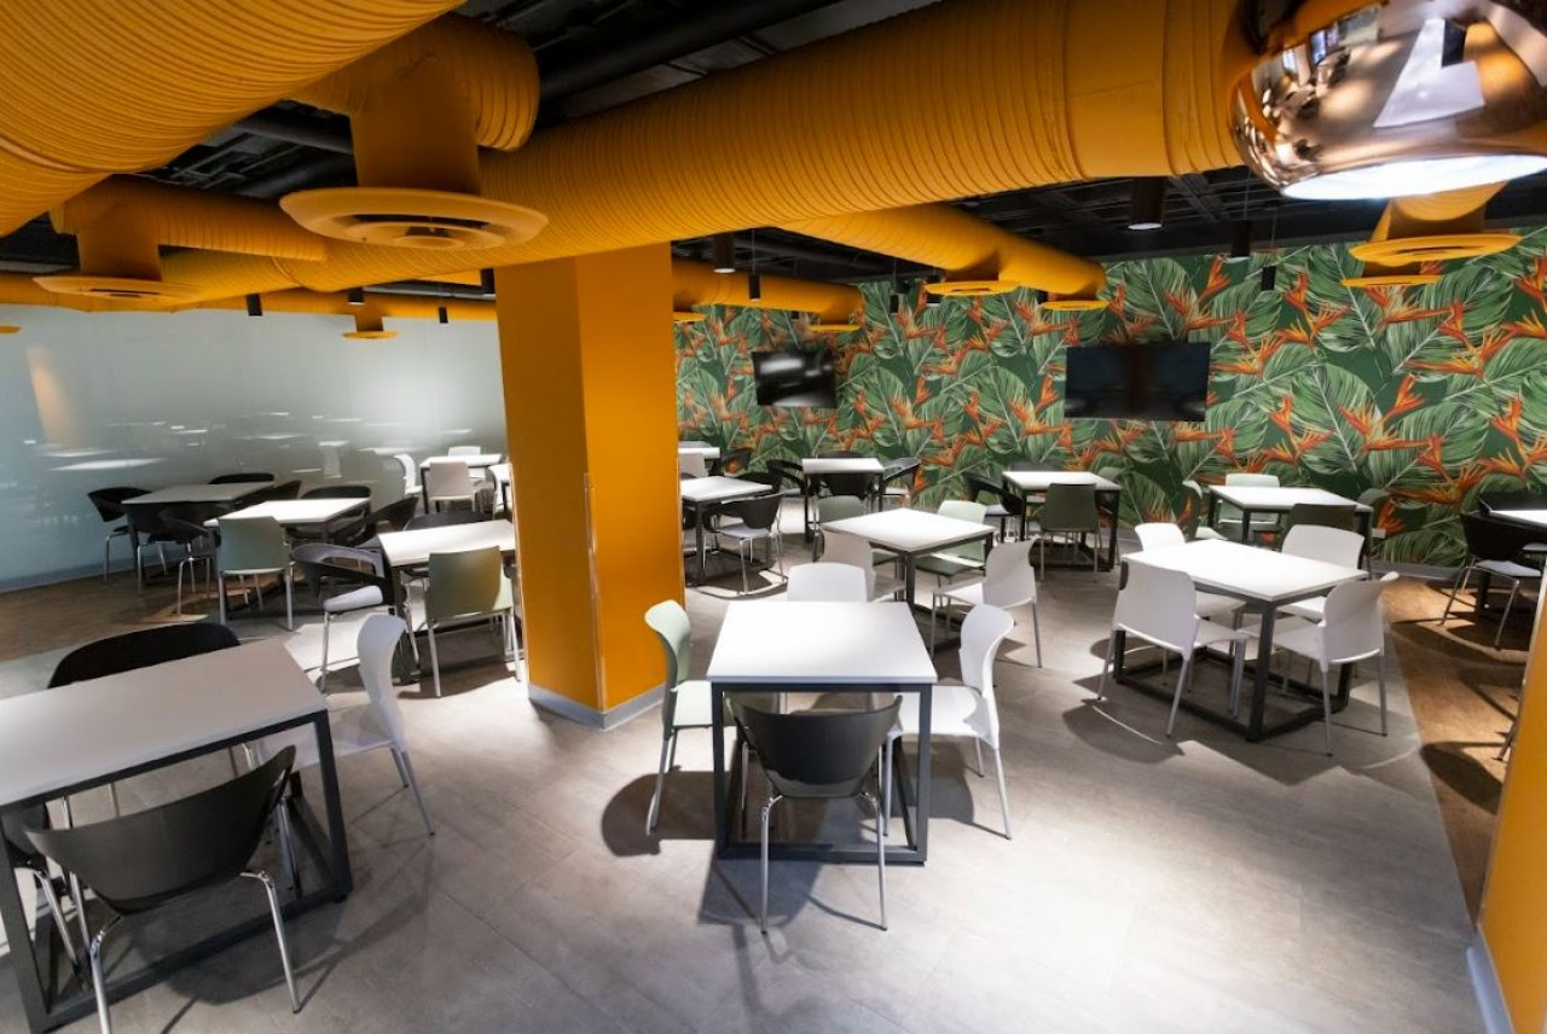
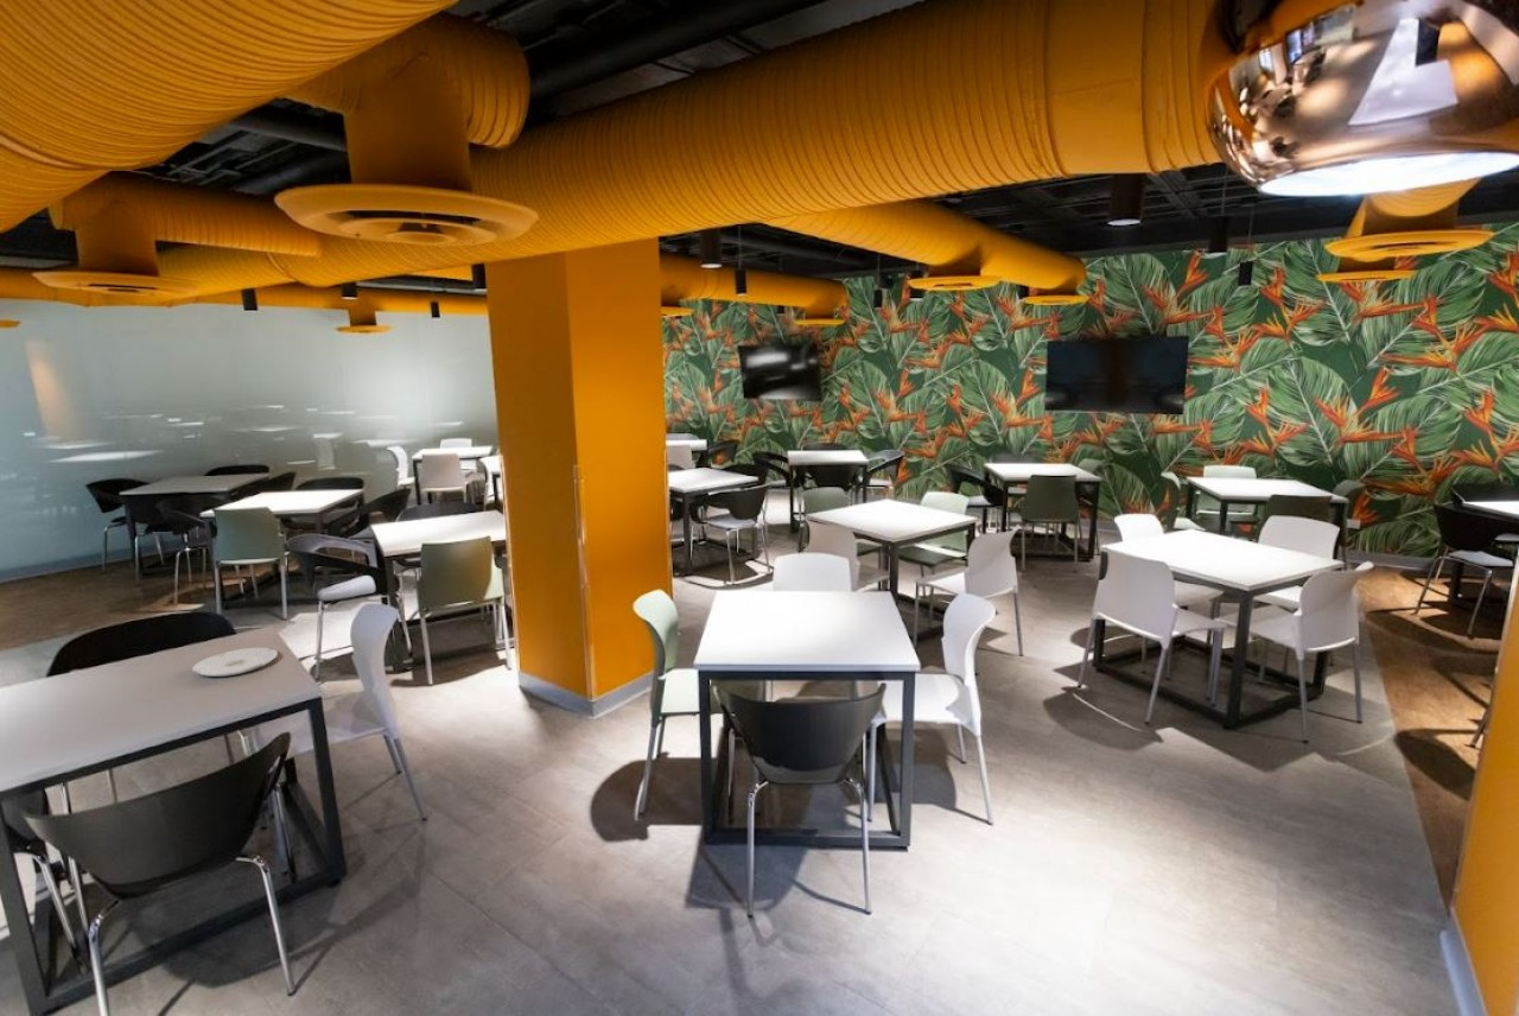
+ plate [191,647,279,678]
